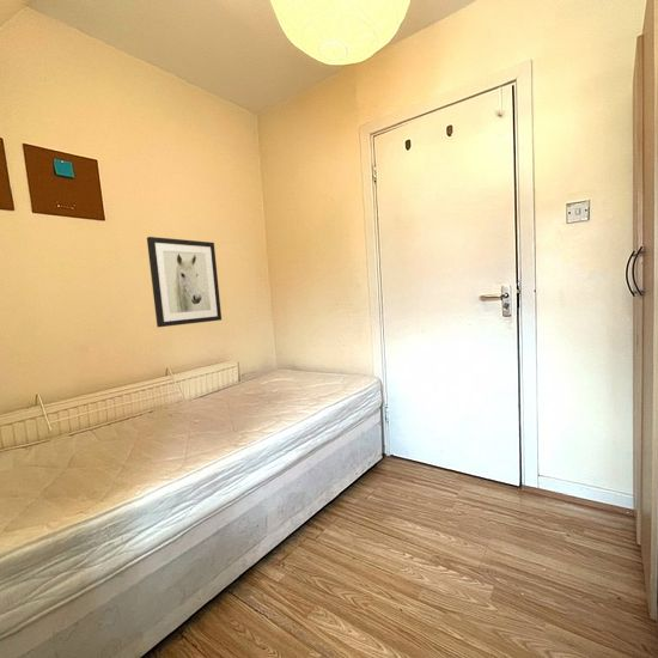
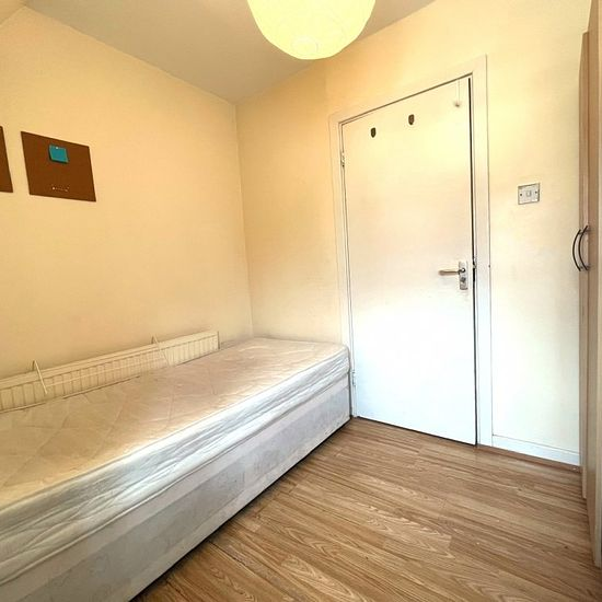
- wall art [146,236,223,328]
